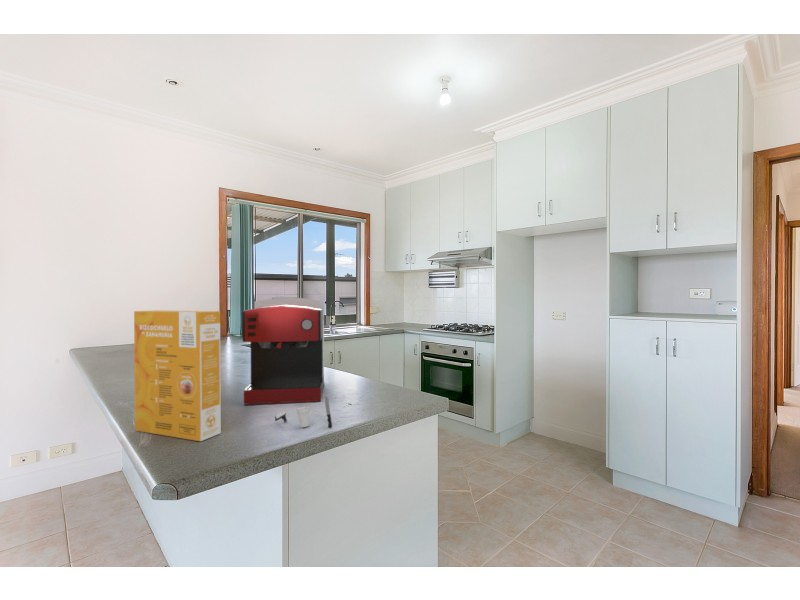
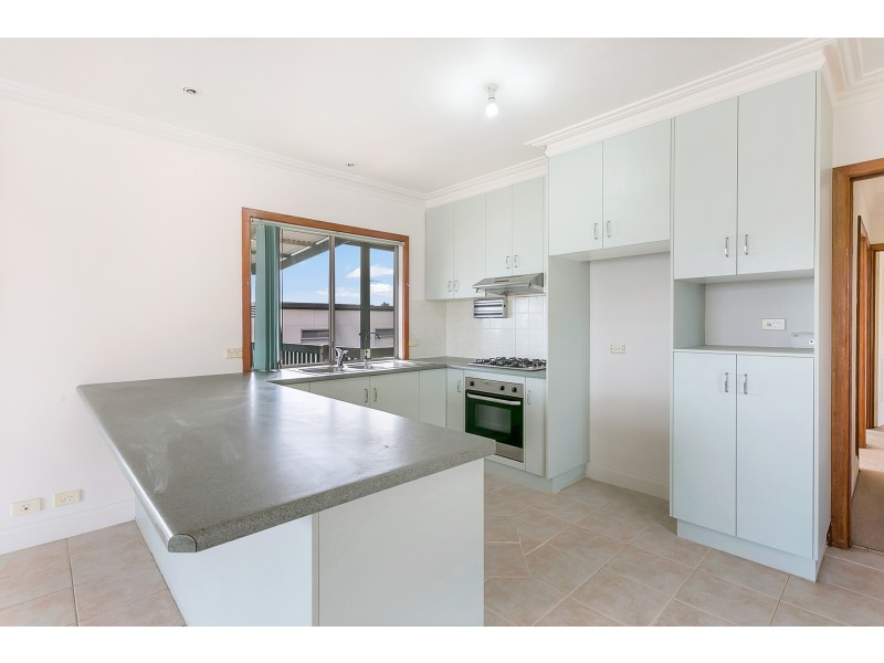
- cup [274,395,333,429]
- cereal box [133,309,222,442]
- coffee maker [242,296,325,405]
